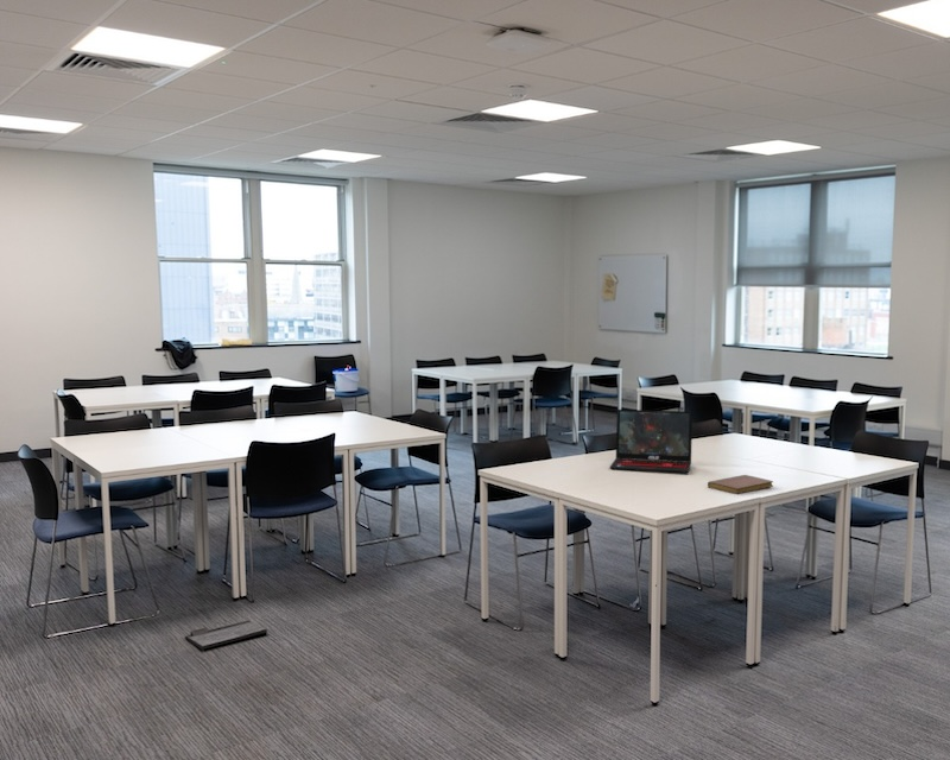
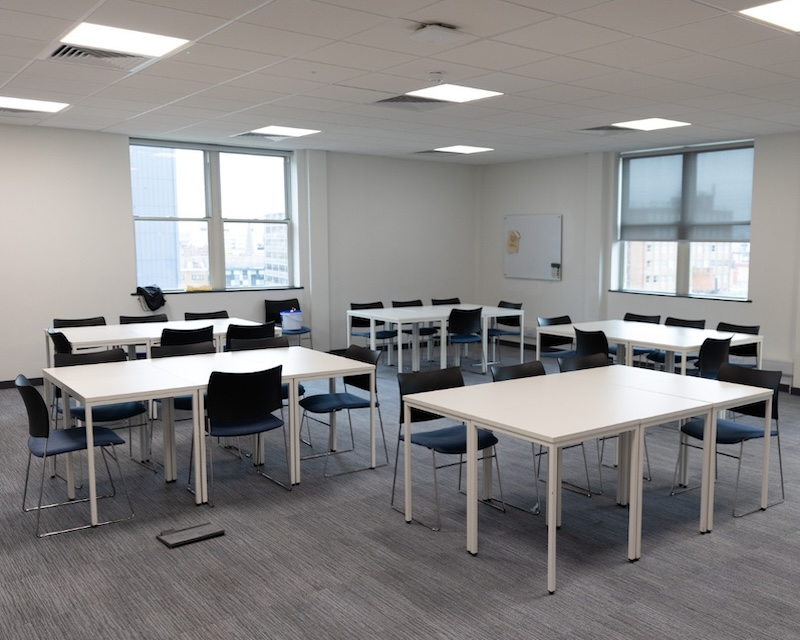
- laptop [608,408,694,475]
- notebook [707,474,774,495]
